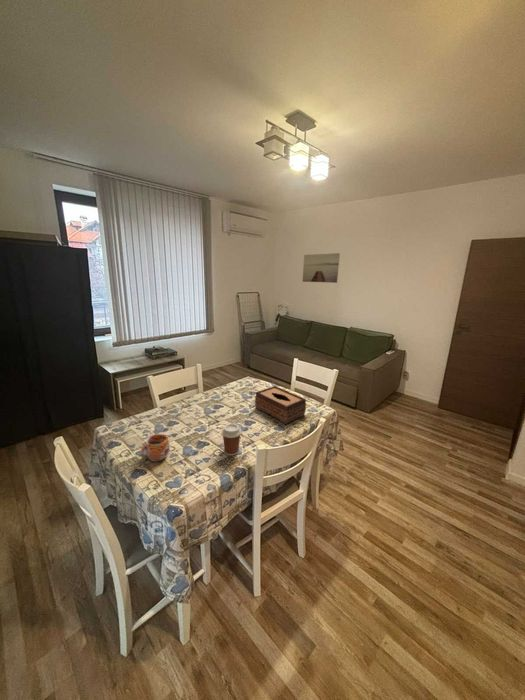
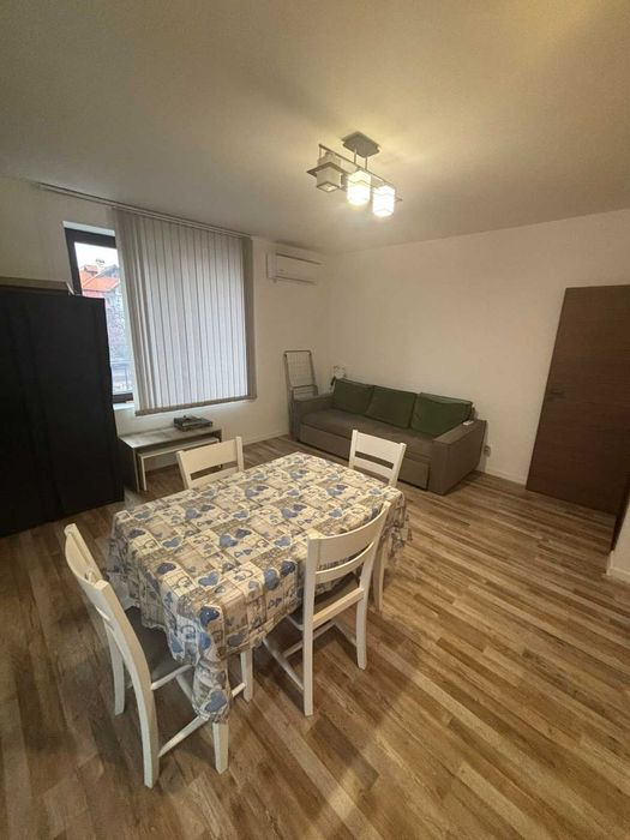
- wall art [302,252,341,284]
- coffee cup [220,423,243,456]
- mug [139,433,170,463]
- tissue box [254,385,307,425]
